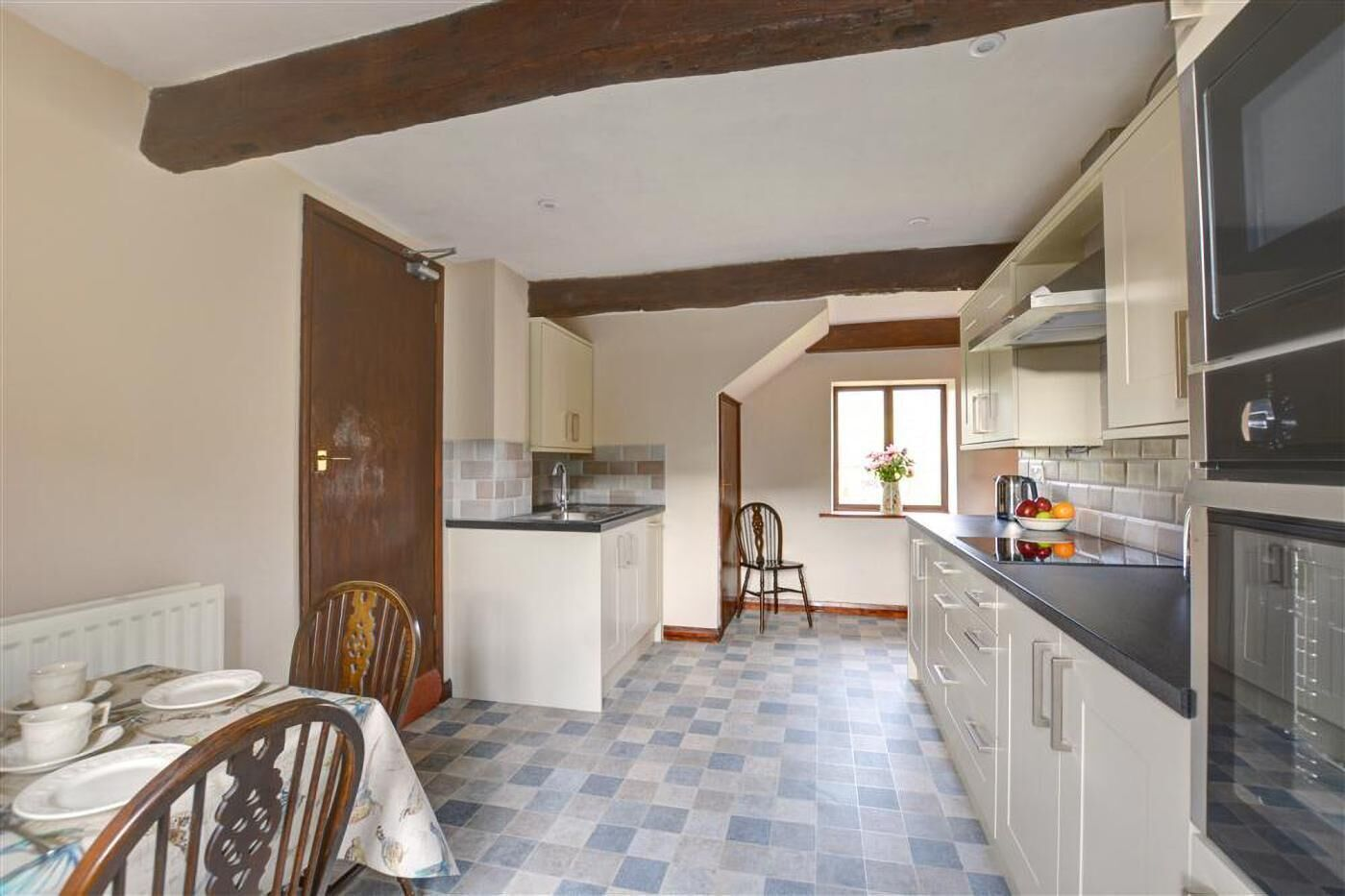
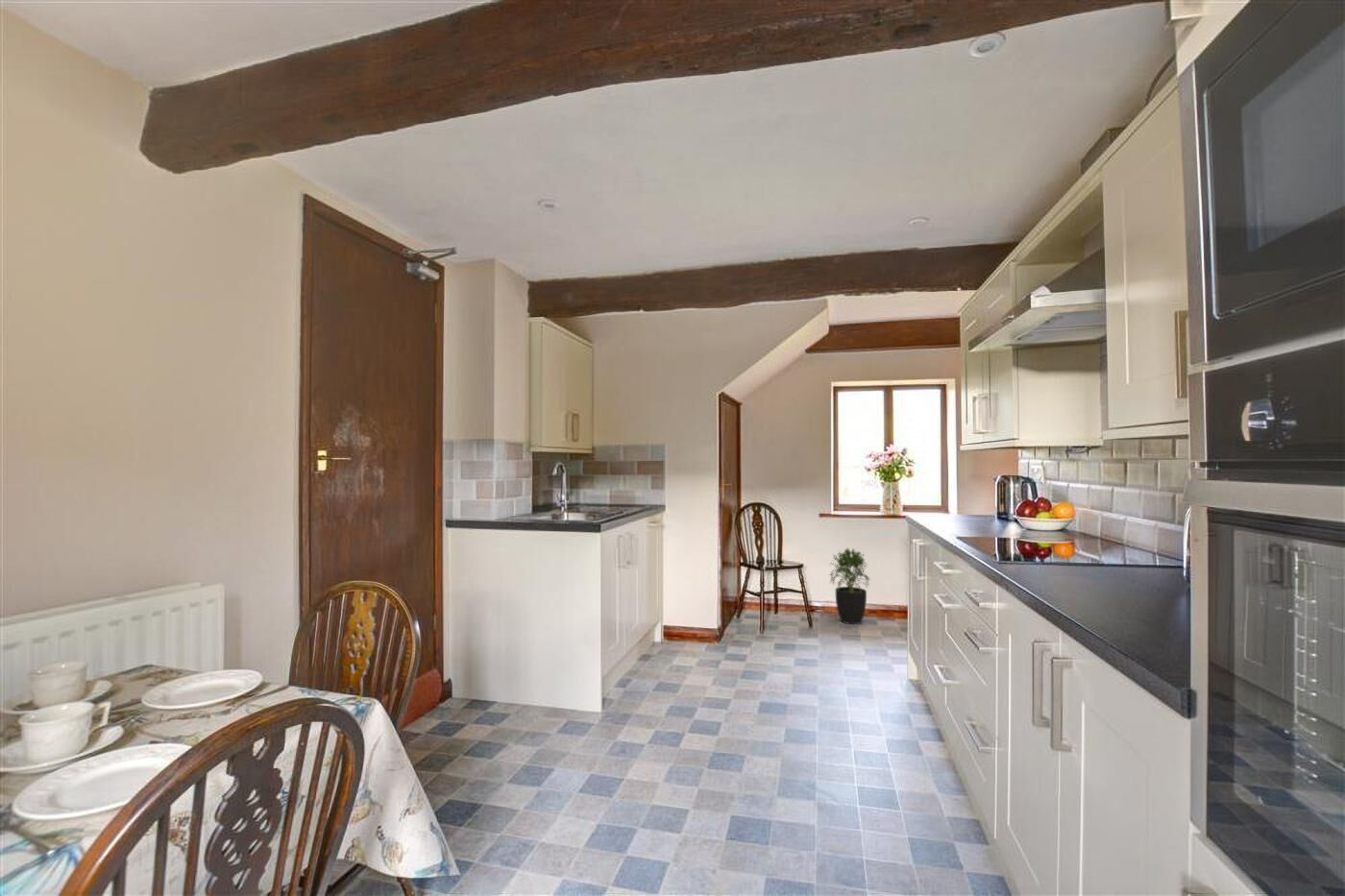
+ potted plant [828,546,871,625]
